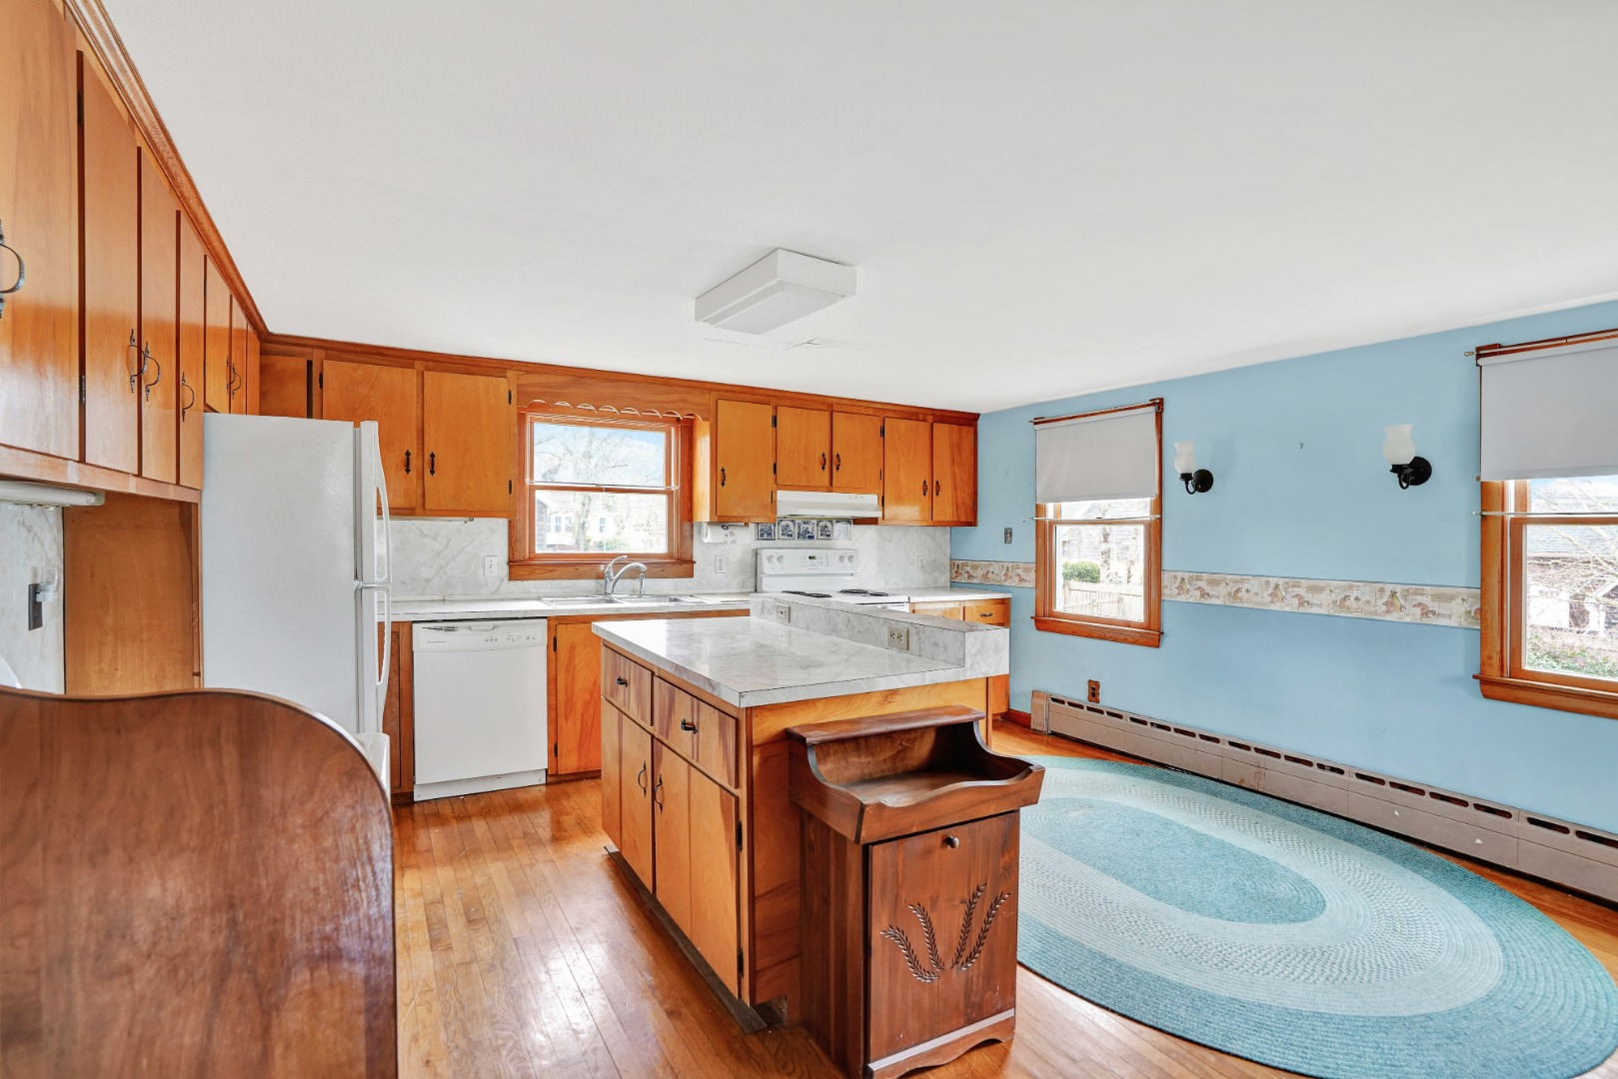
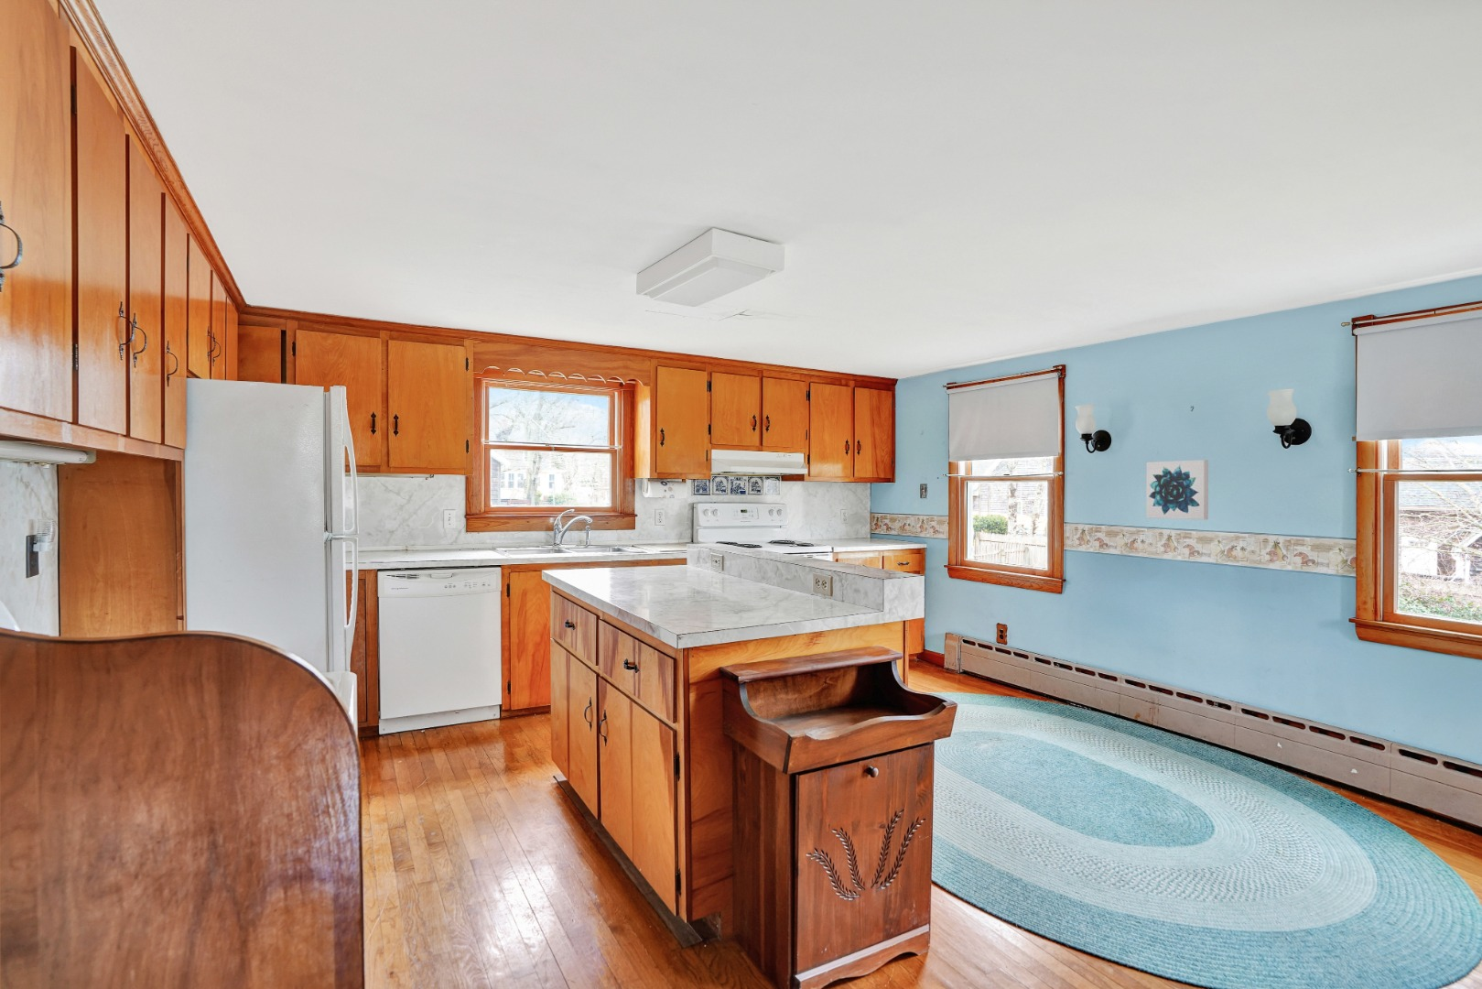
+ wall art [1145,459,1209,520]
